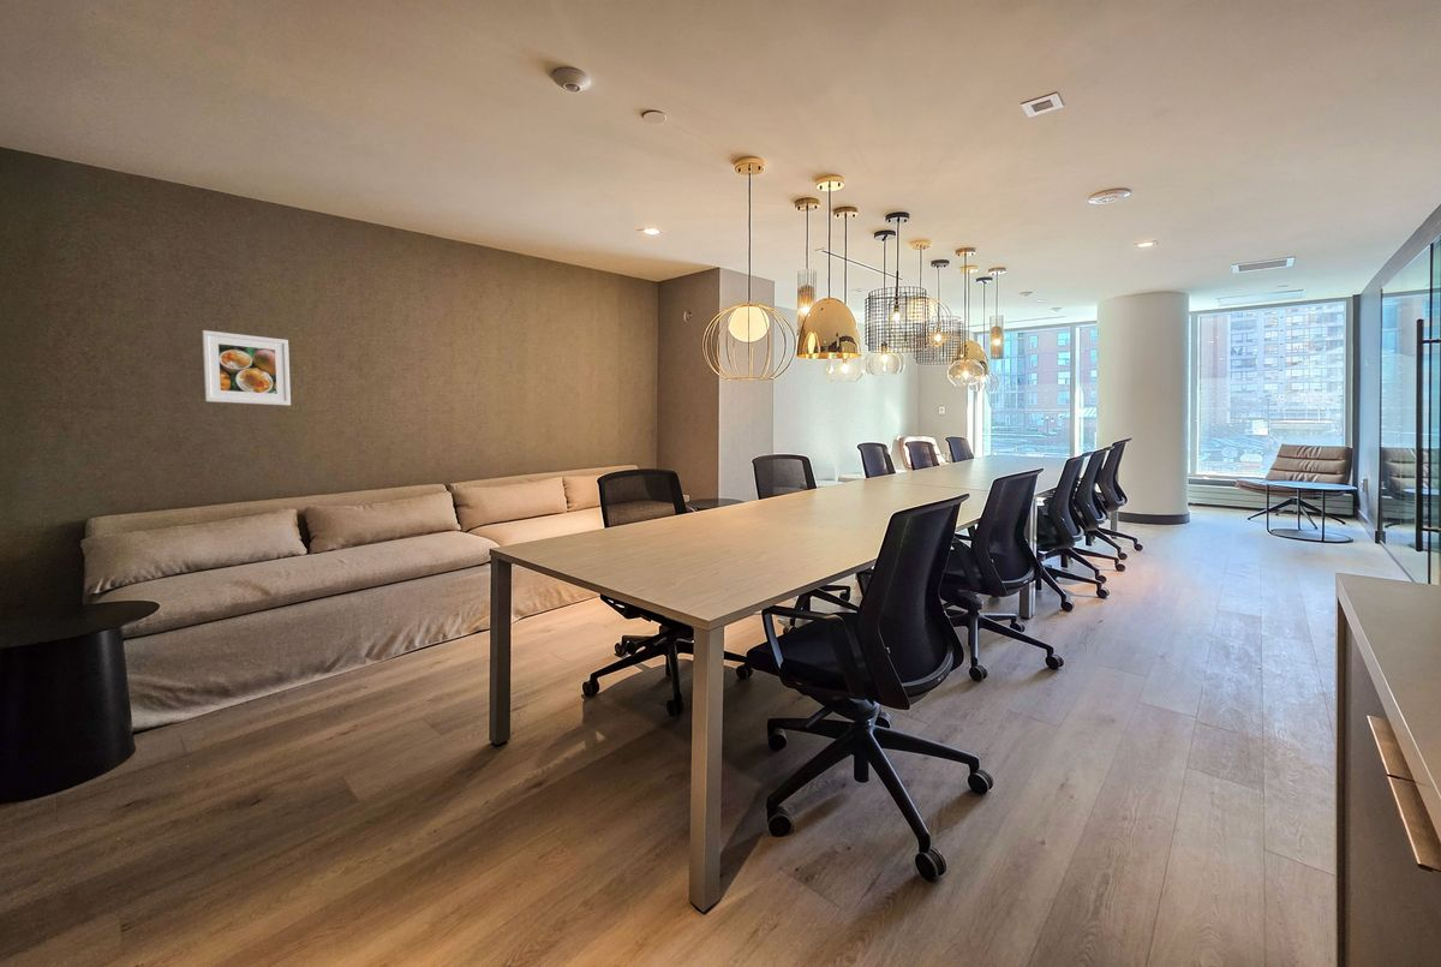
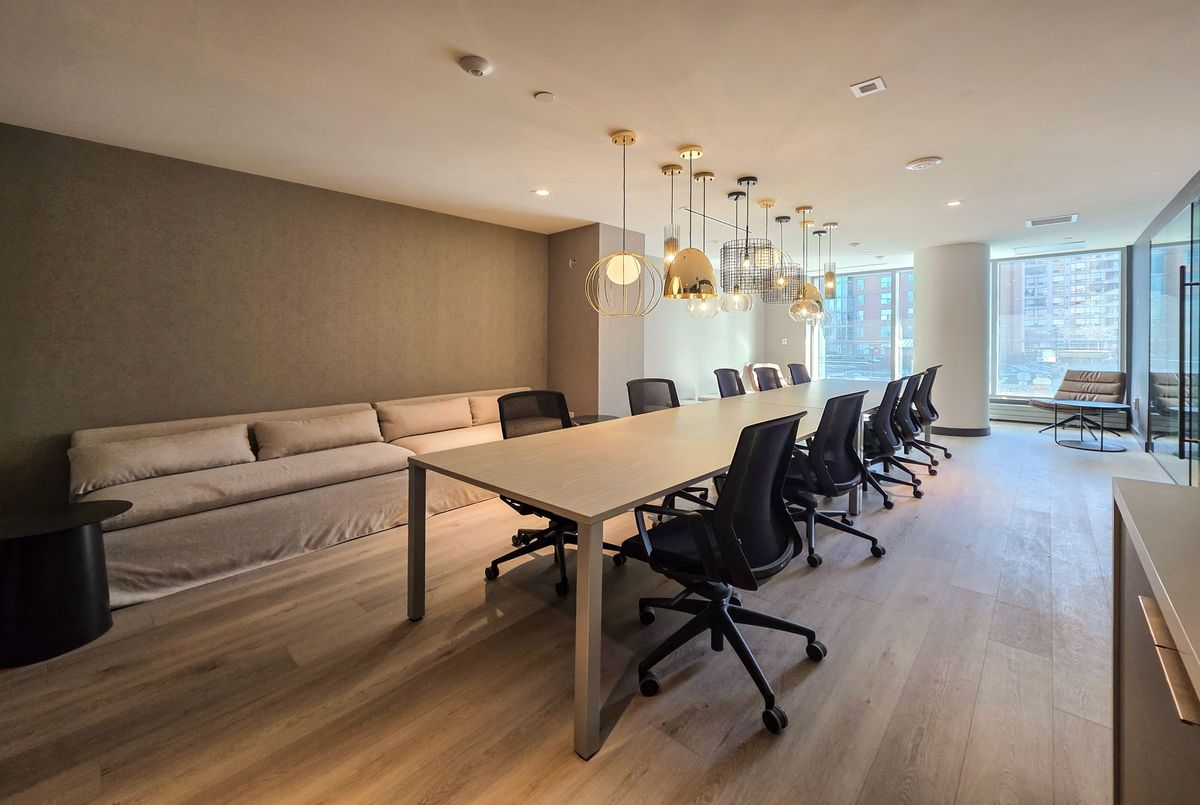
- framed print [202,329,292,407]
